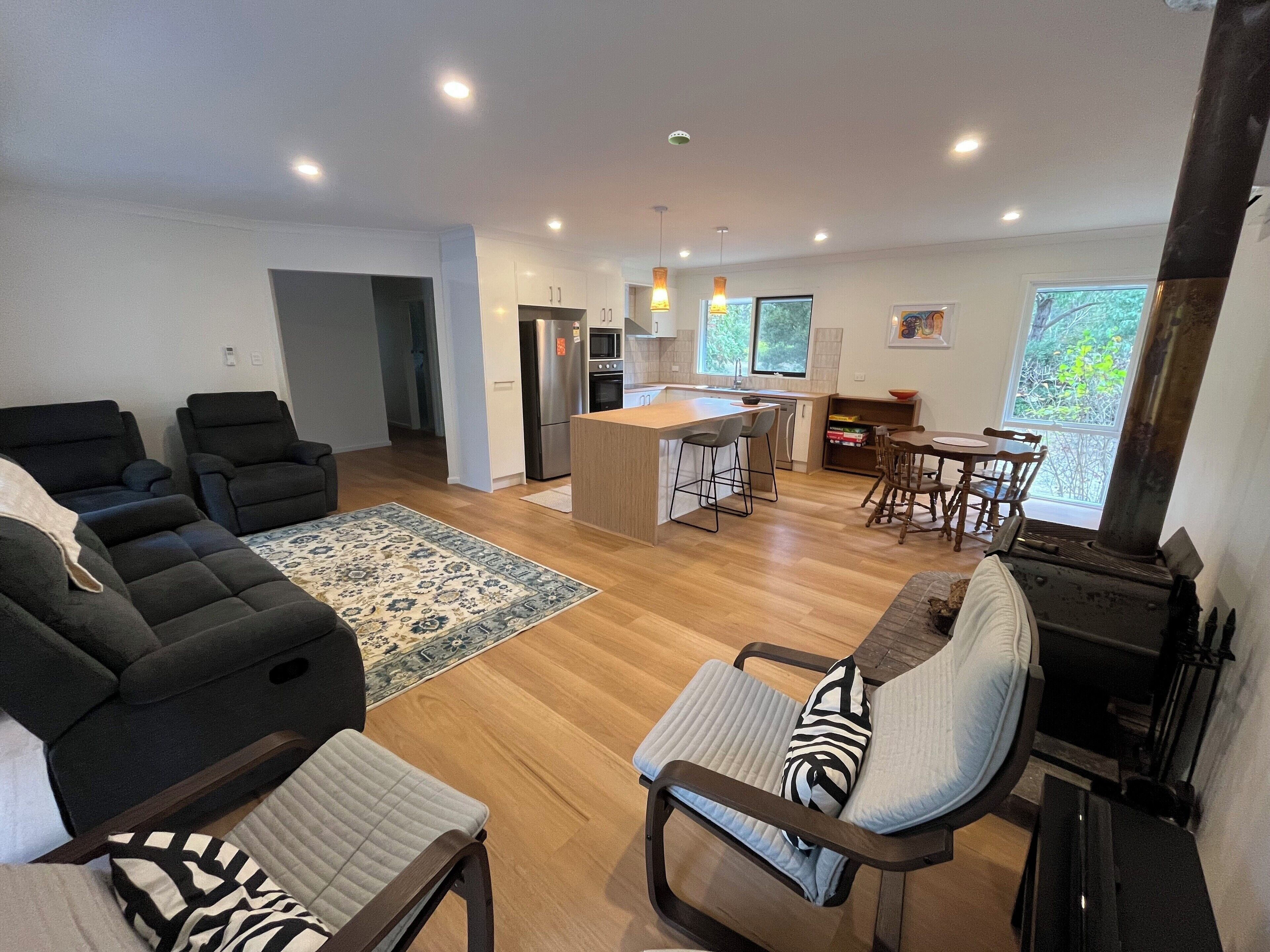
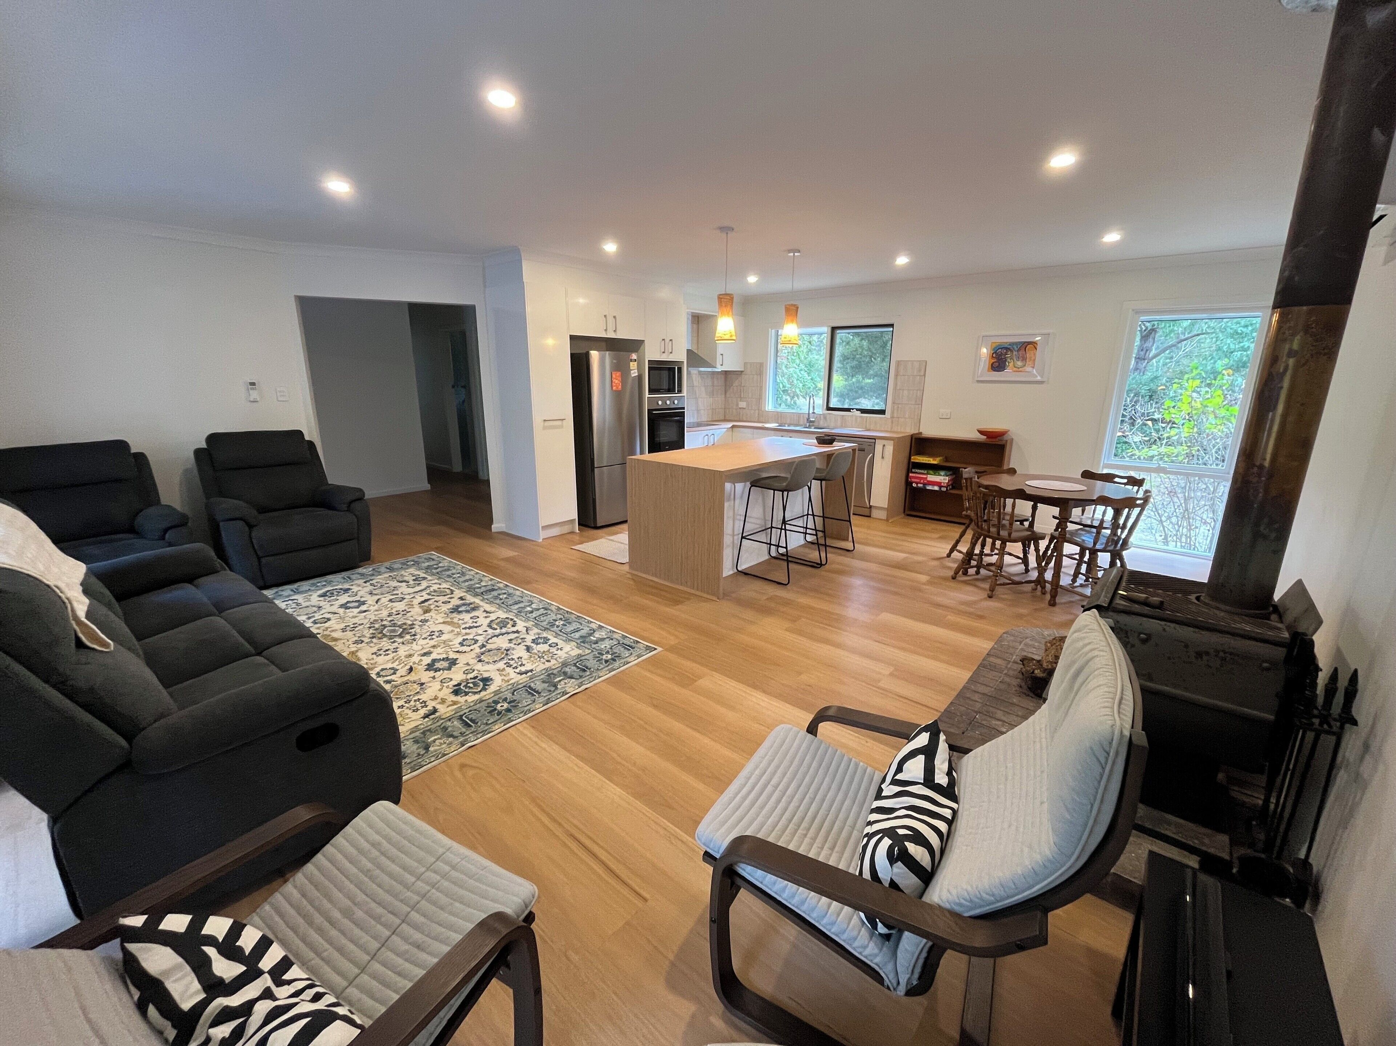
- smoke detector [668,130,690,145]
